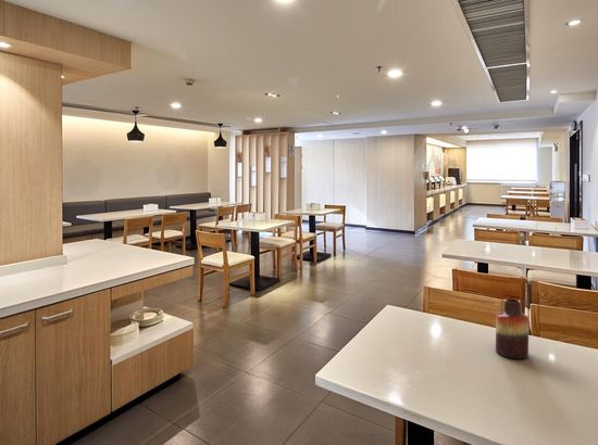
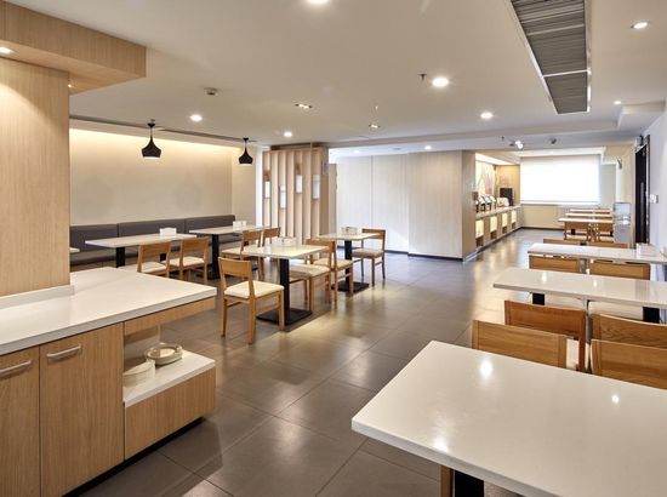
- vase [495,297,530,360]
